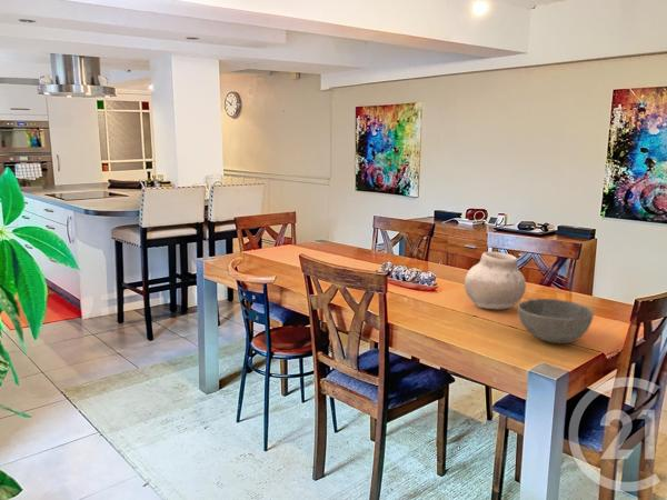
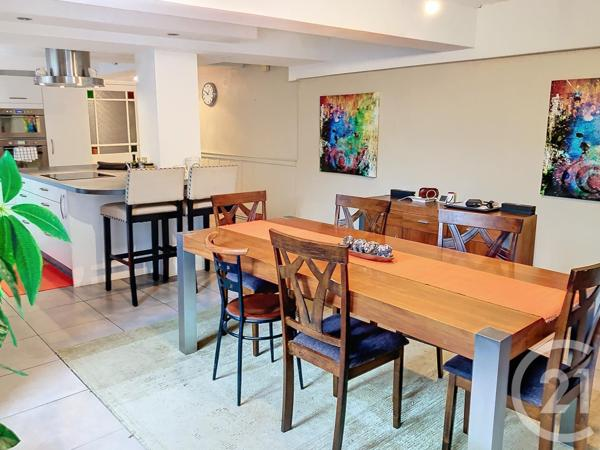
- bowl [516,298,595,344]
- vase [464,251,527,310]
